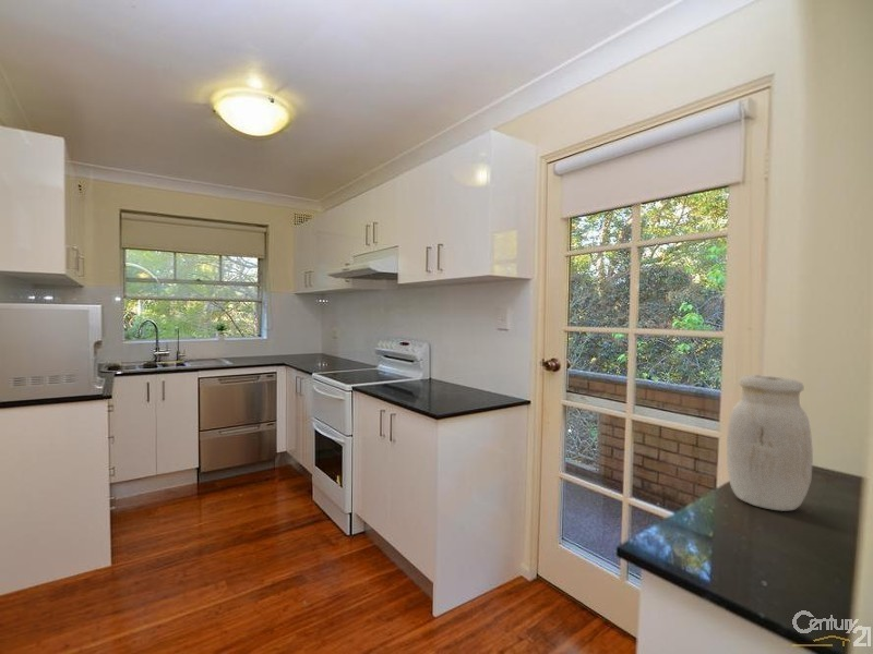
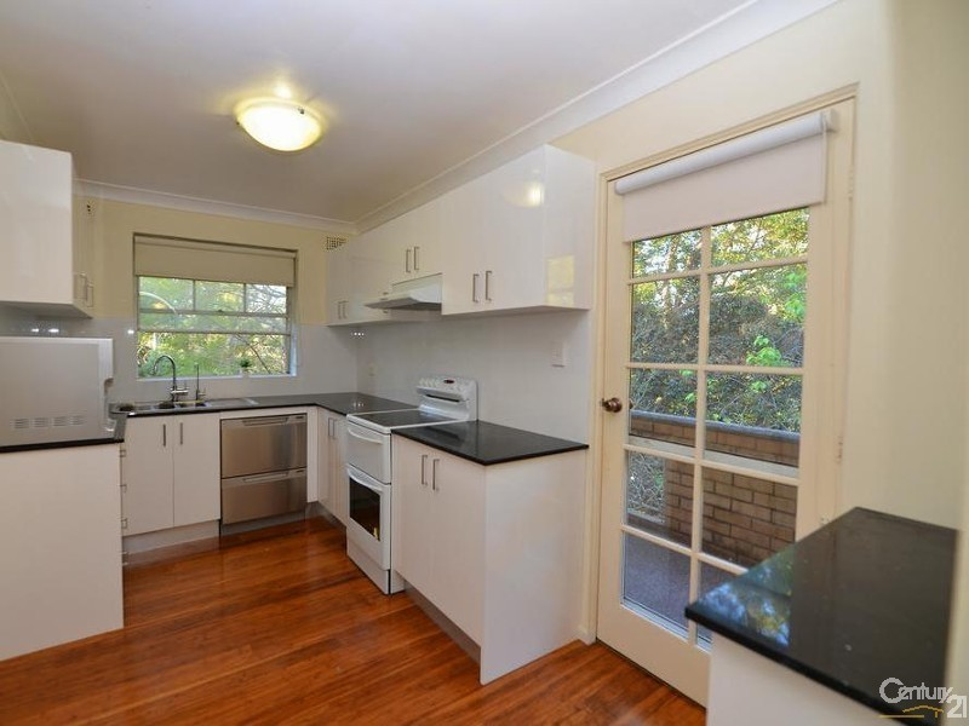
- jar [726,374,814,512]
